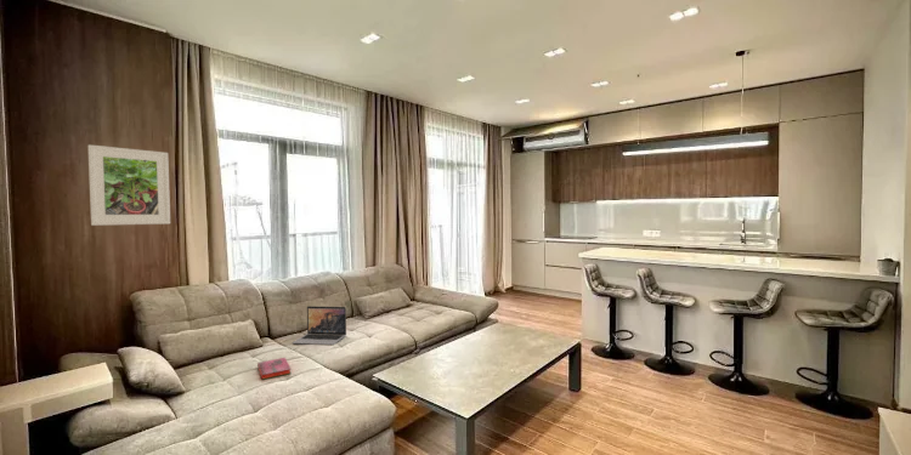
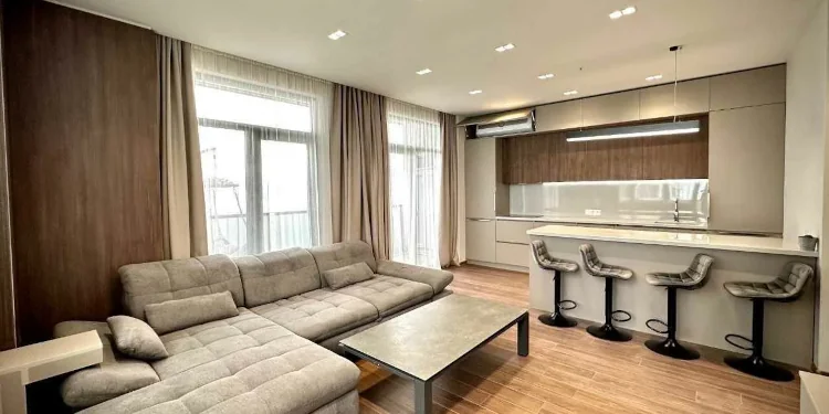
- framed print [86,143,171,227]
- hardback book [256,357,293,381]
- laptop [292,305,347,346]
